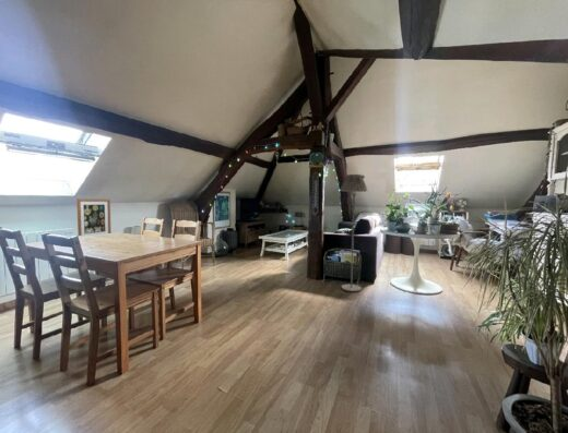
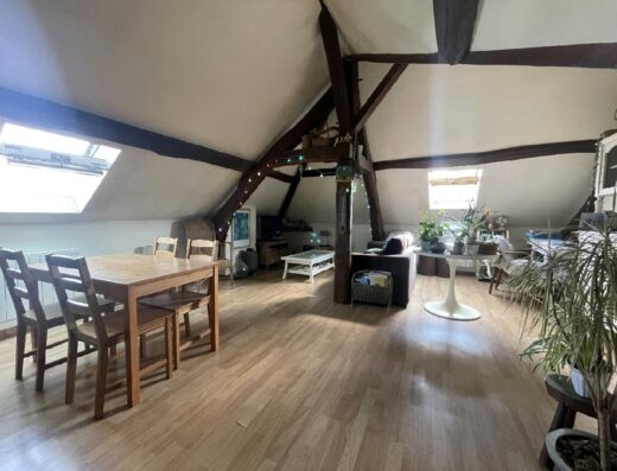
- wall art [76,197,113,237]
- floor lamp [340,173,368,292]
